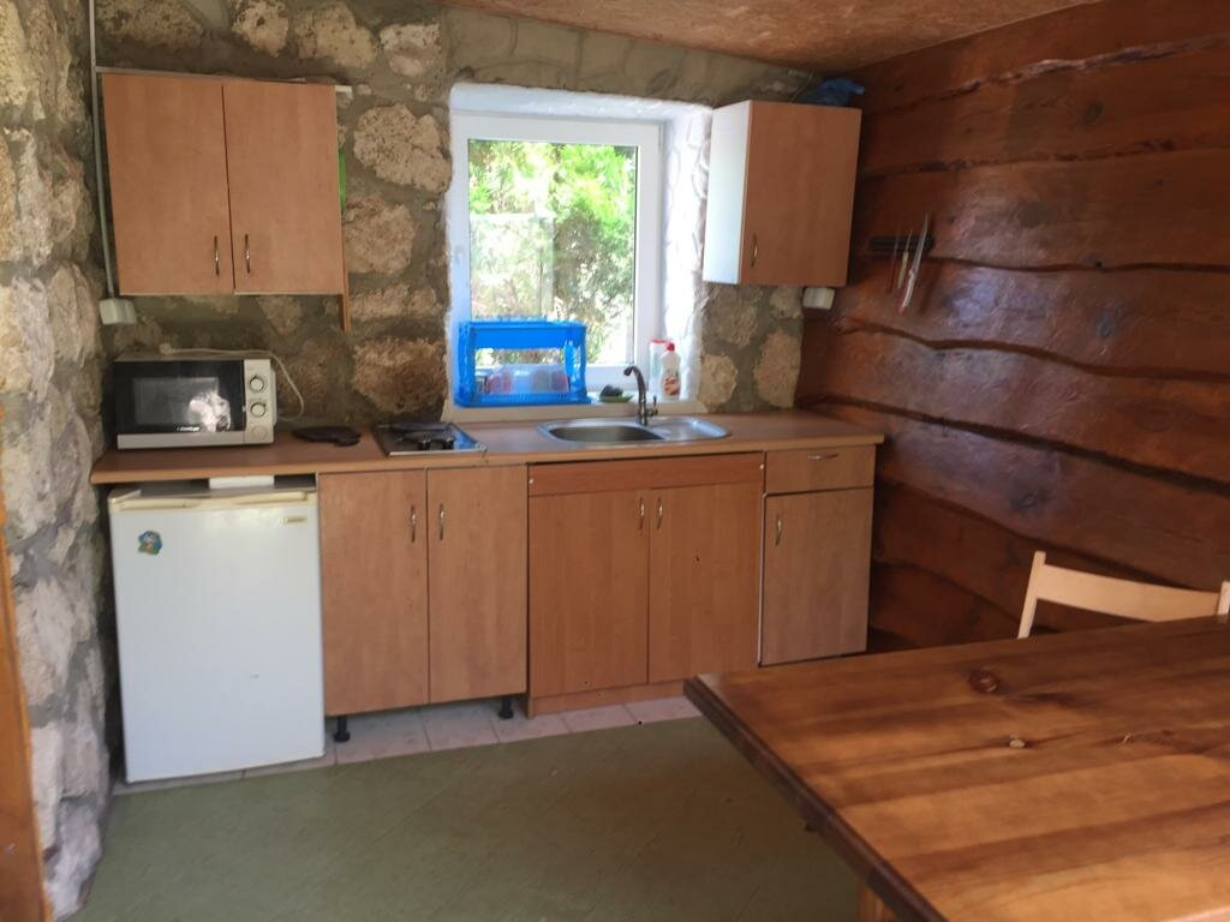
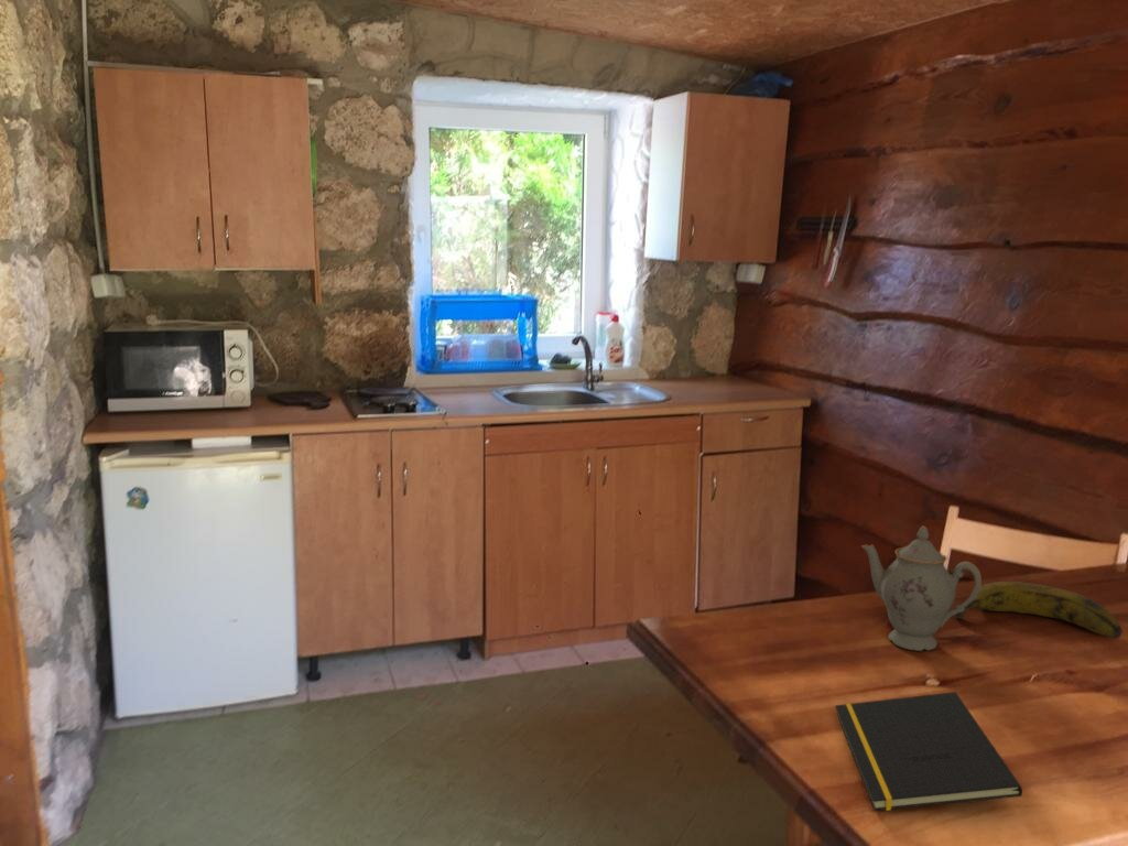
+ chinaware [860,525,983,652]
+ banana [953,581,1124,639]
+ notepad [834,691,1023,812]
